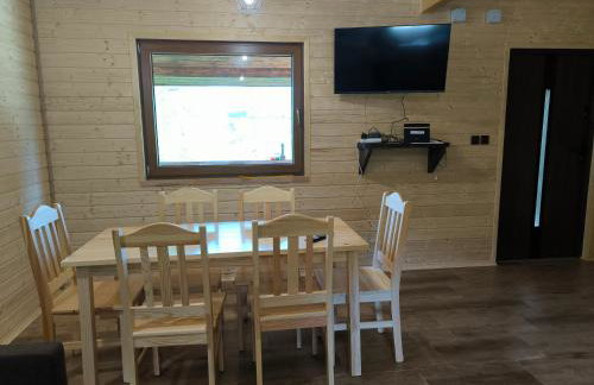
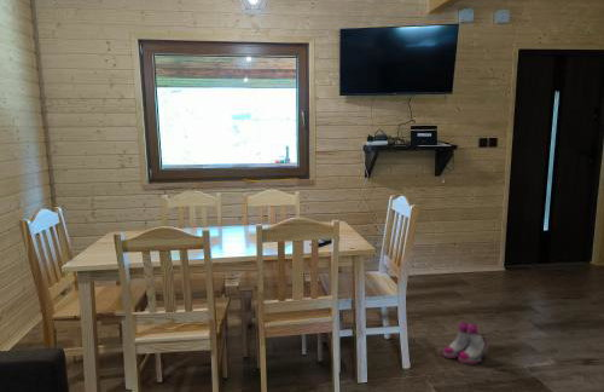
+ boots [442,321,488,365]
